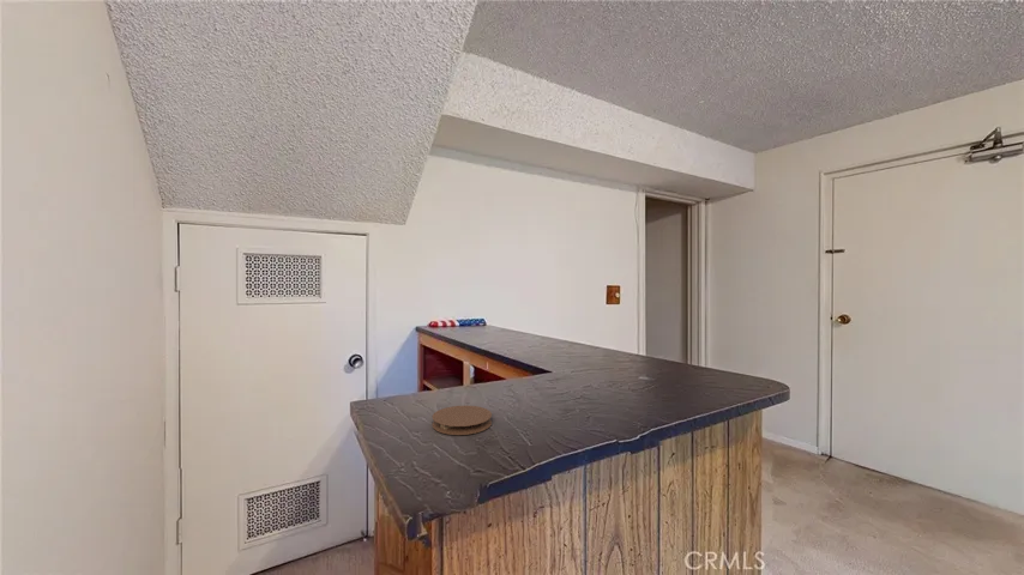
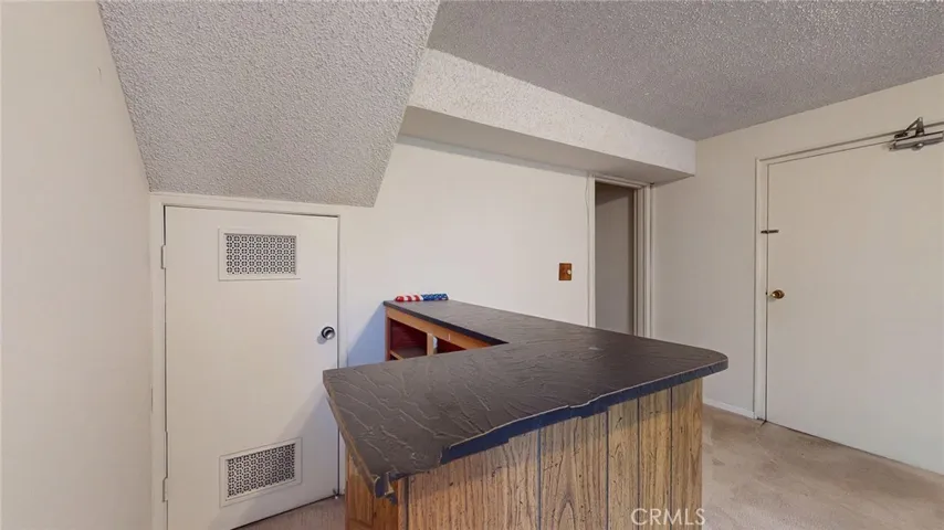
- coaster [430,405,493,436]
